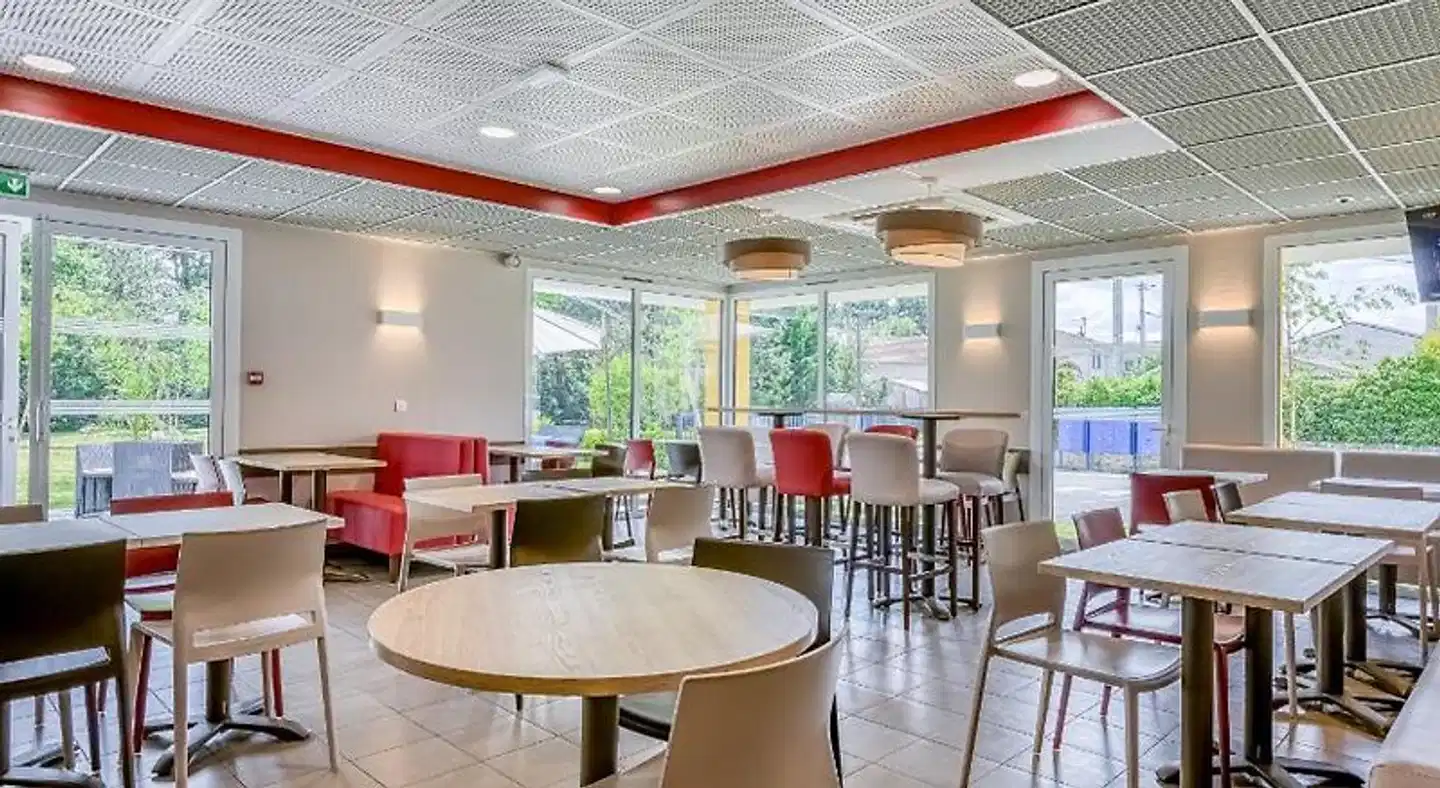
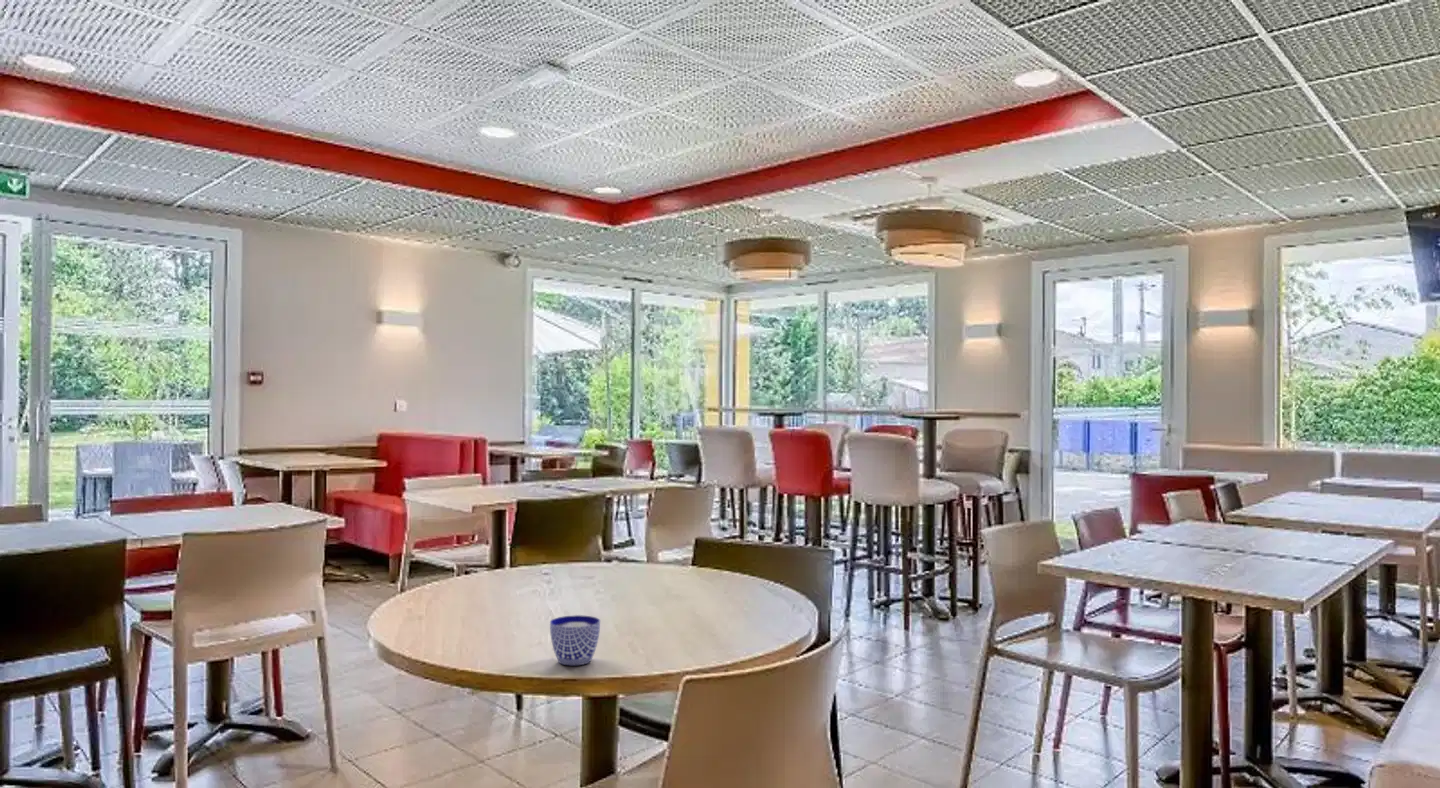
+ cup [549,614,601,666]
